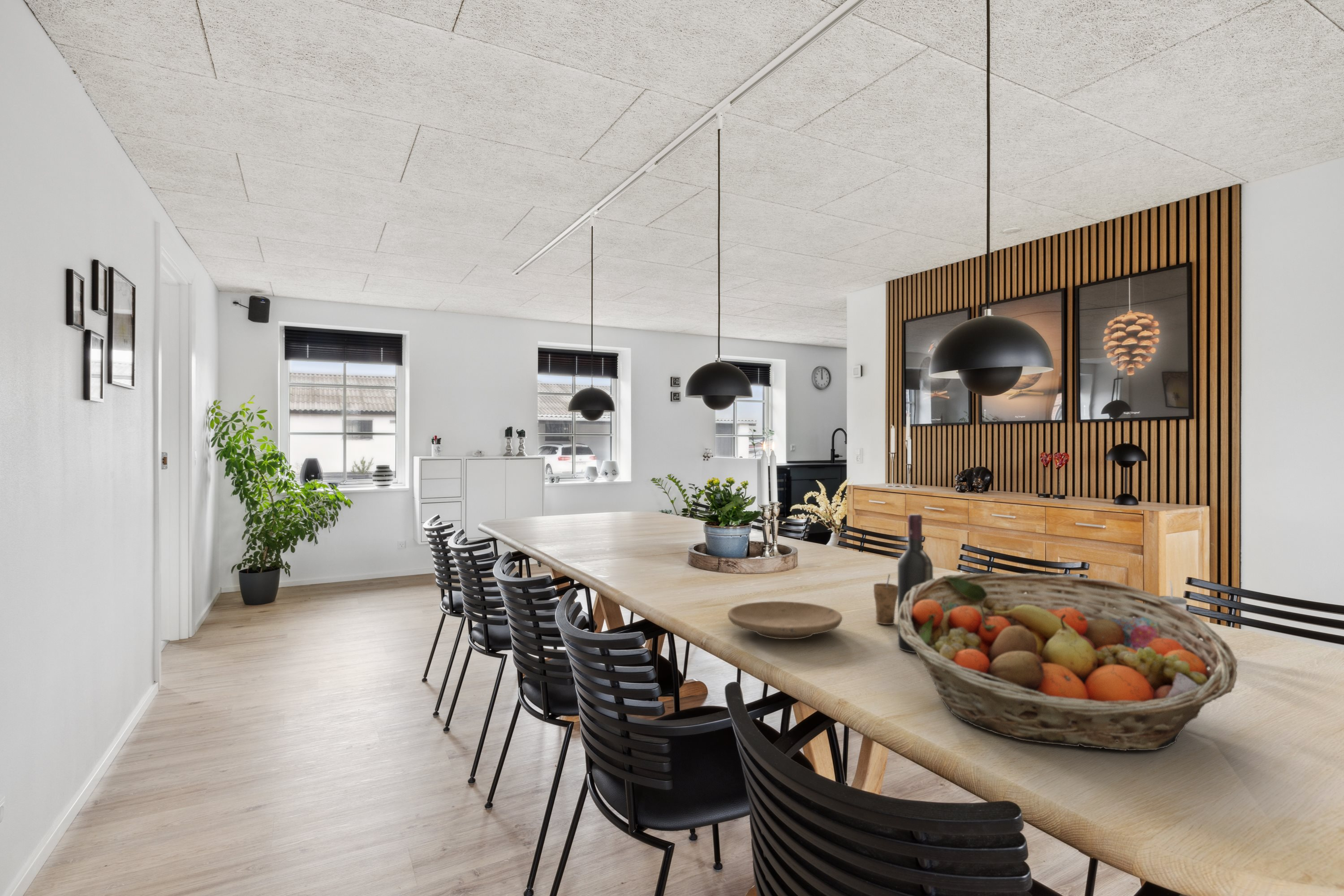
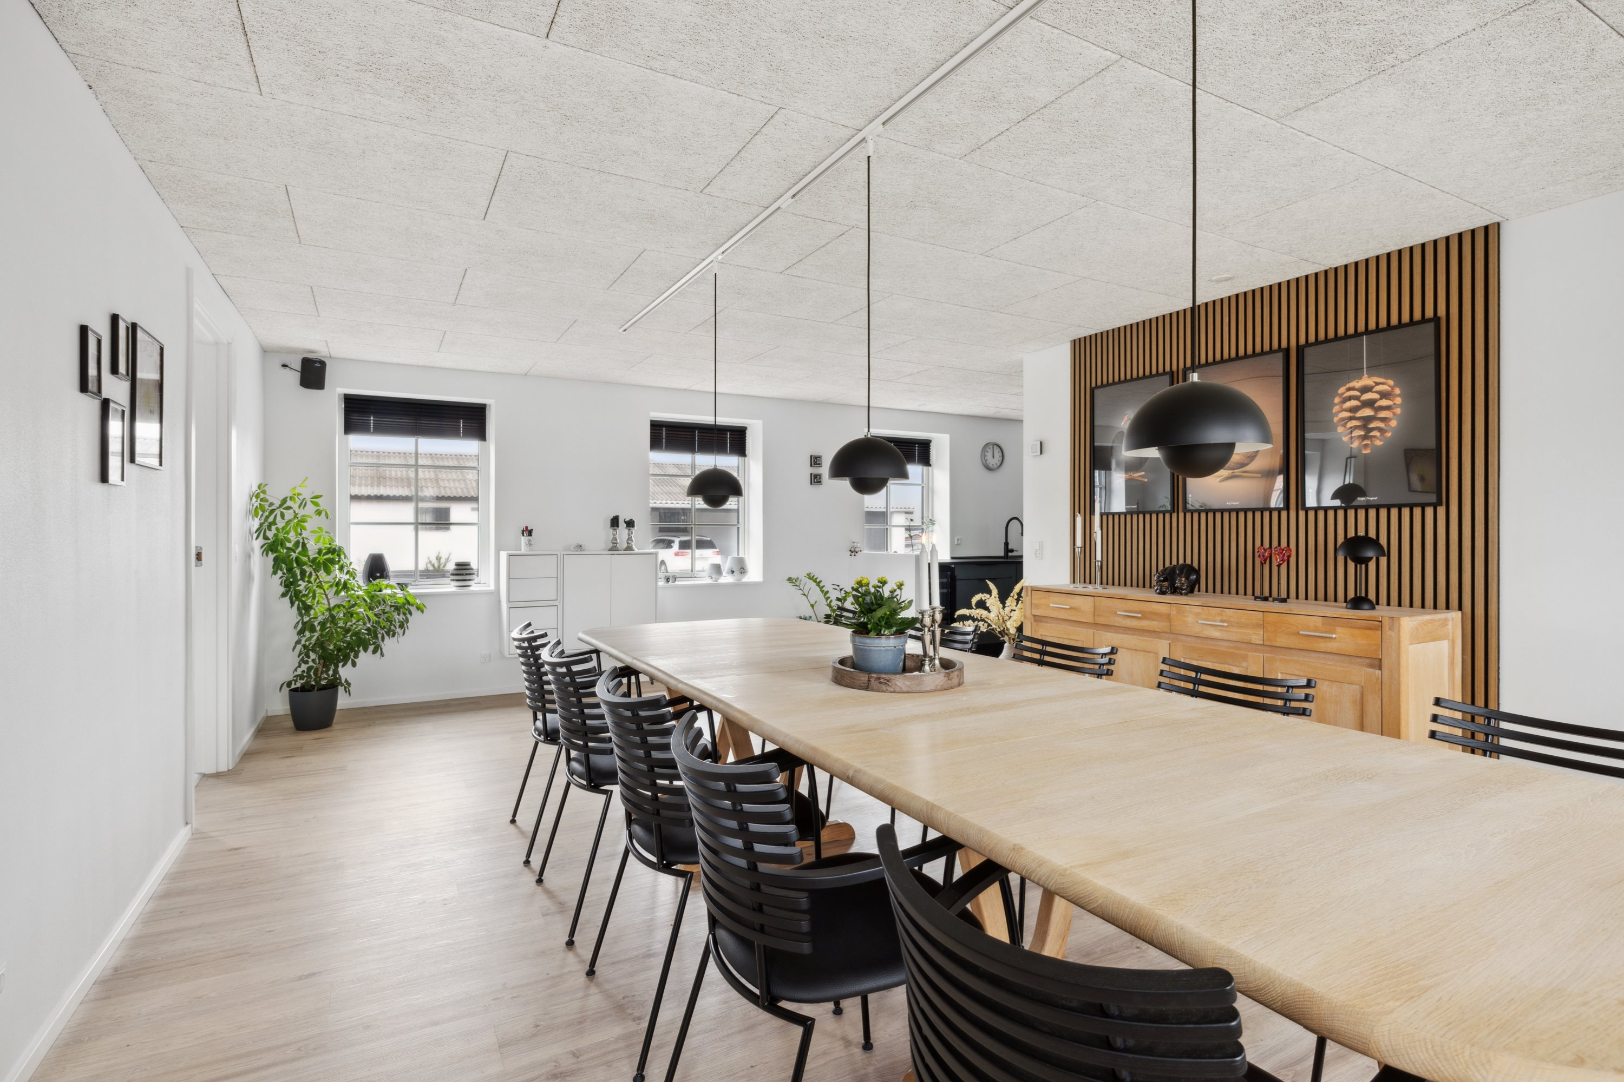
- cup [873,574,898,625]
- plate [727,601,843,640]
- fruit basket [897,573,1238,751]
- wine bottle [897,513,934,653]
- cup [1159,580,1188,610]
